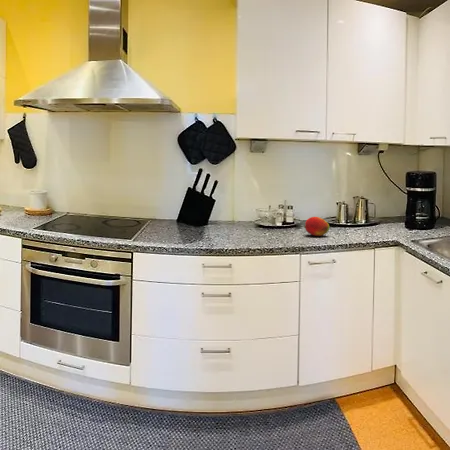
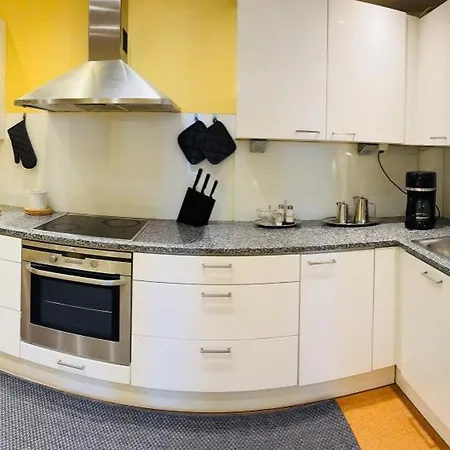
- fruit [303,216,330,237]
